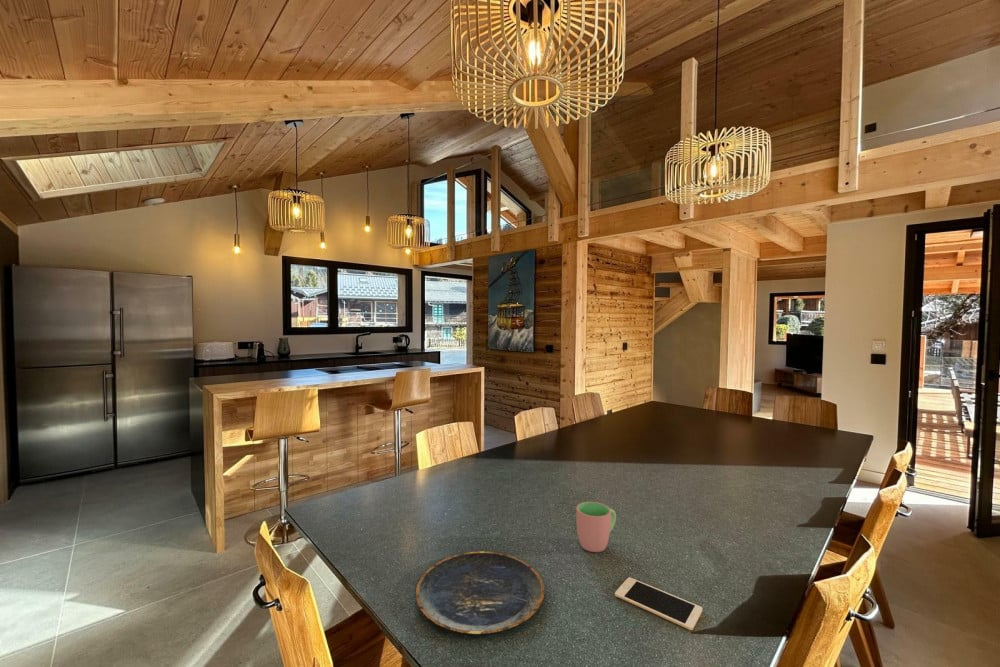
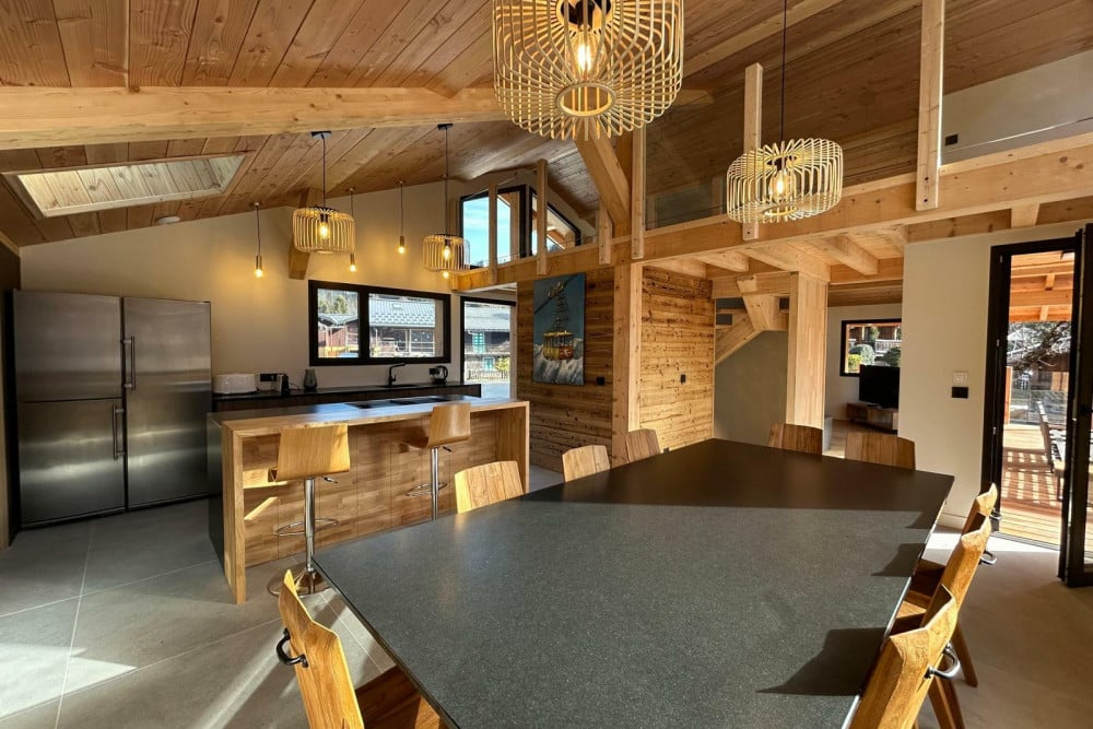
- plate [415,550,545,636]
- cell phone [614,576,703,631]
- cup [576,501,617,553]
